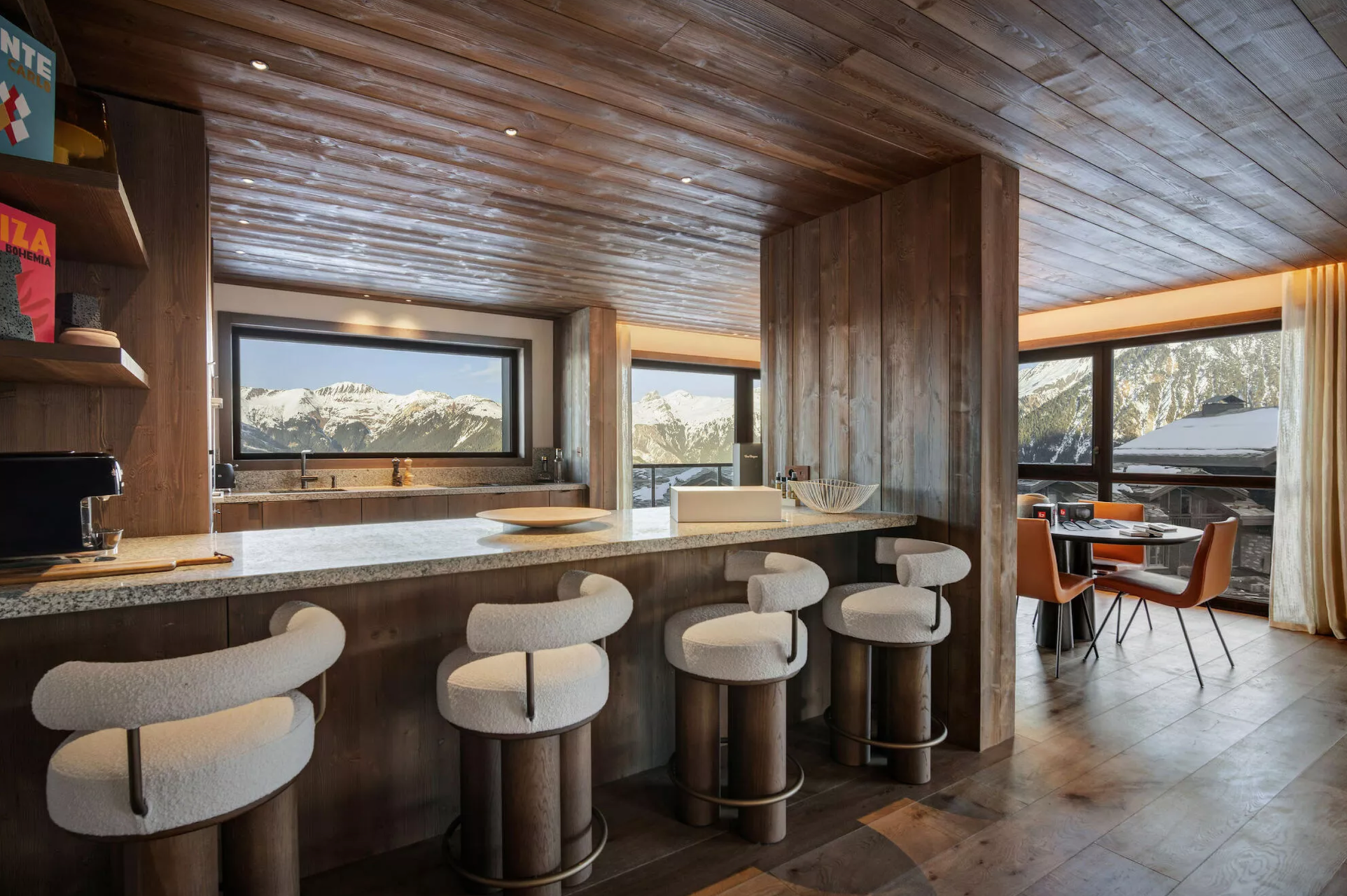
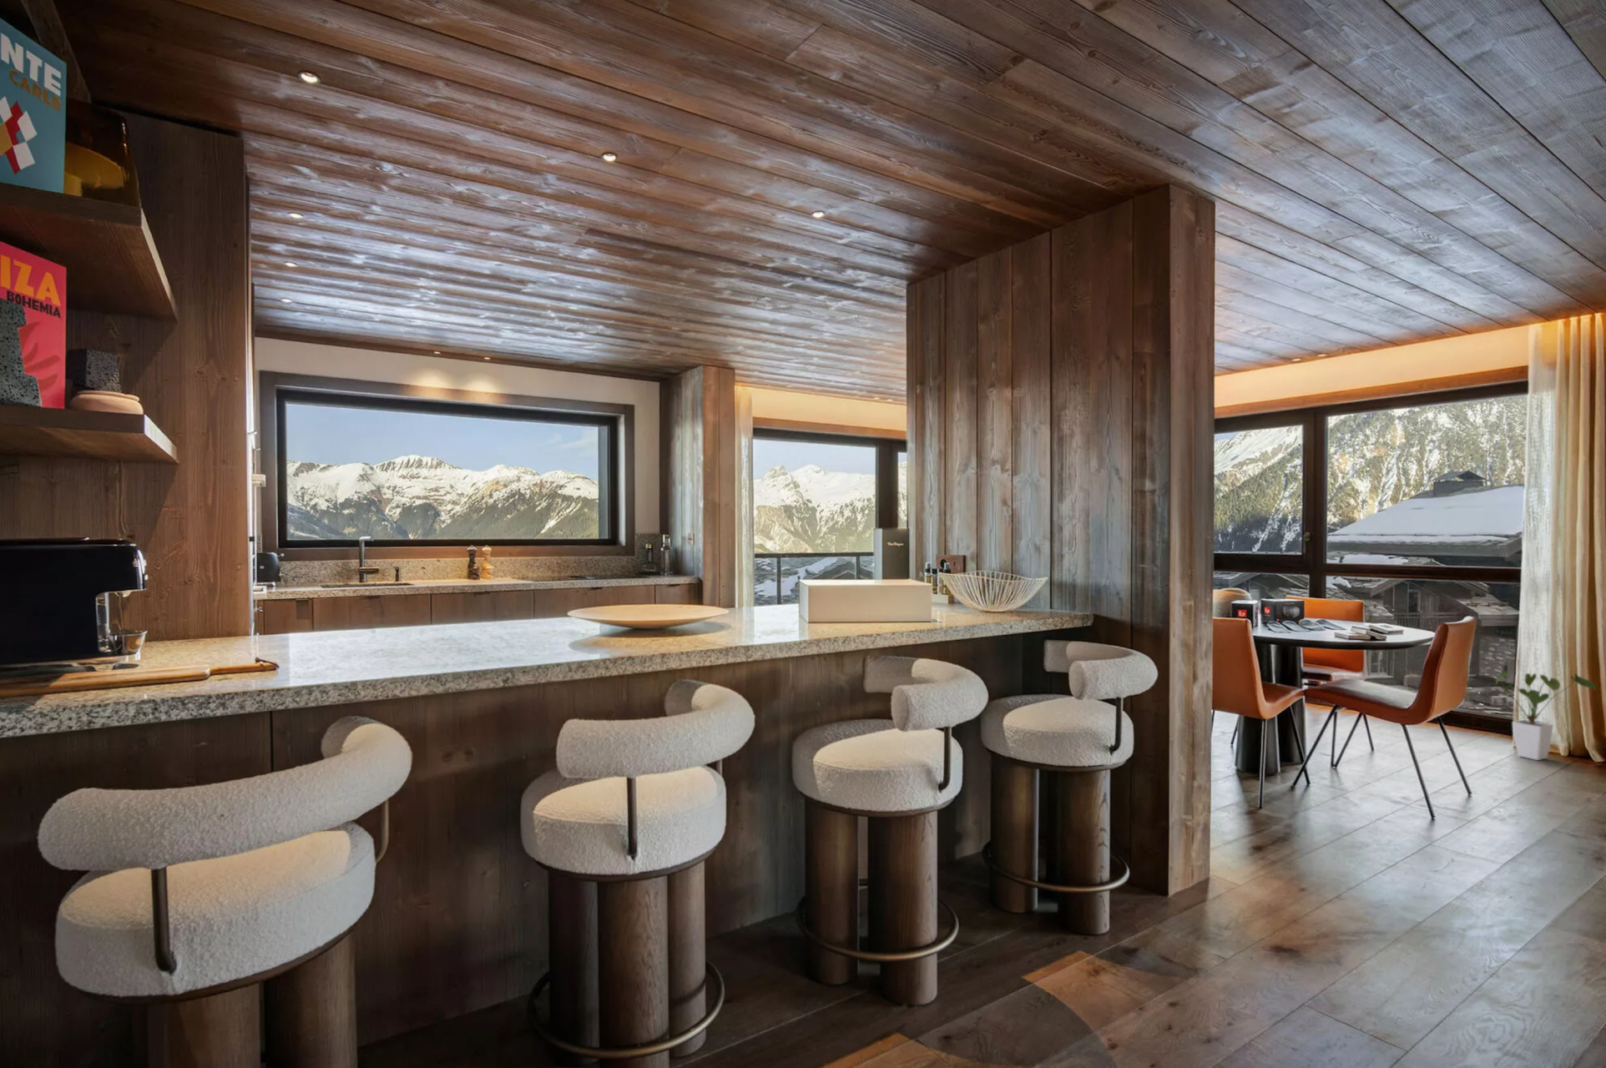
+ house plant [1495,670,1596,760]
